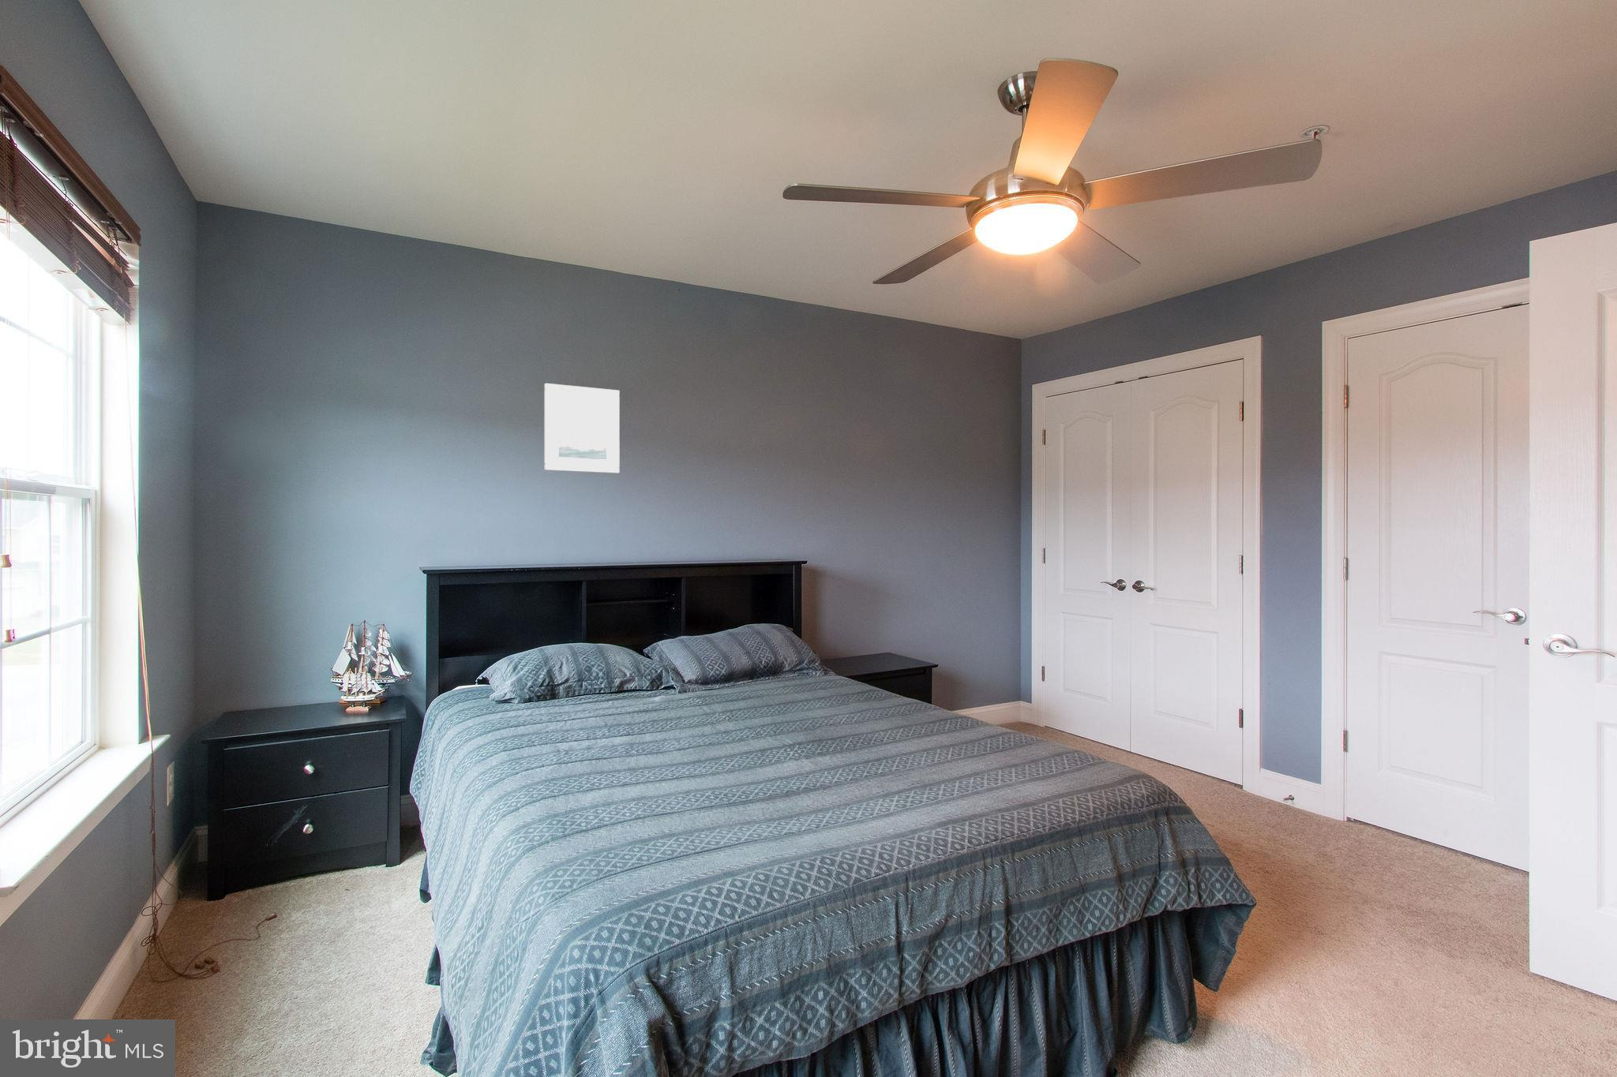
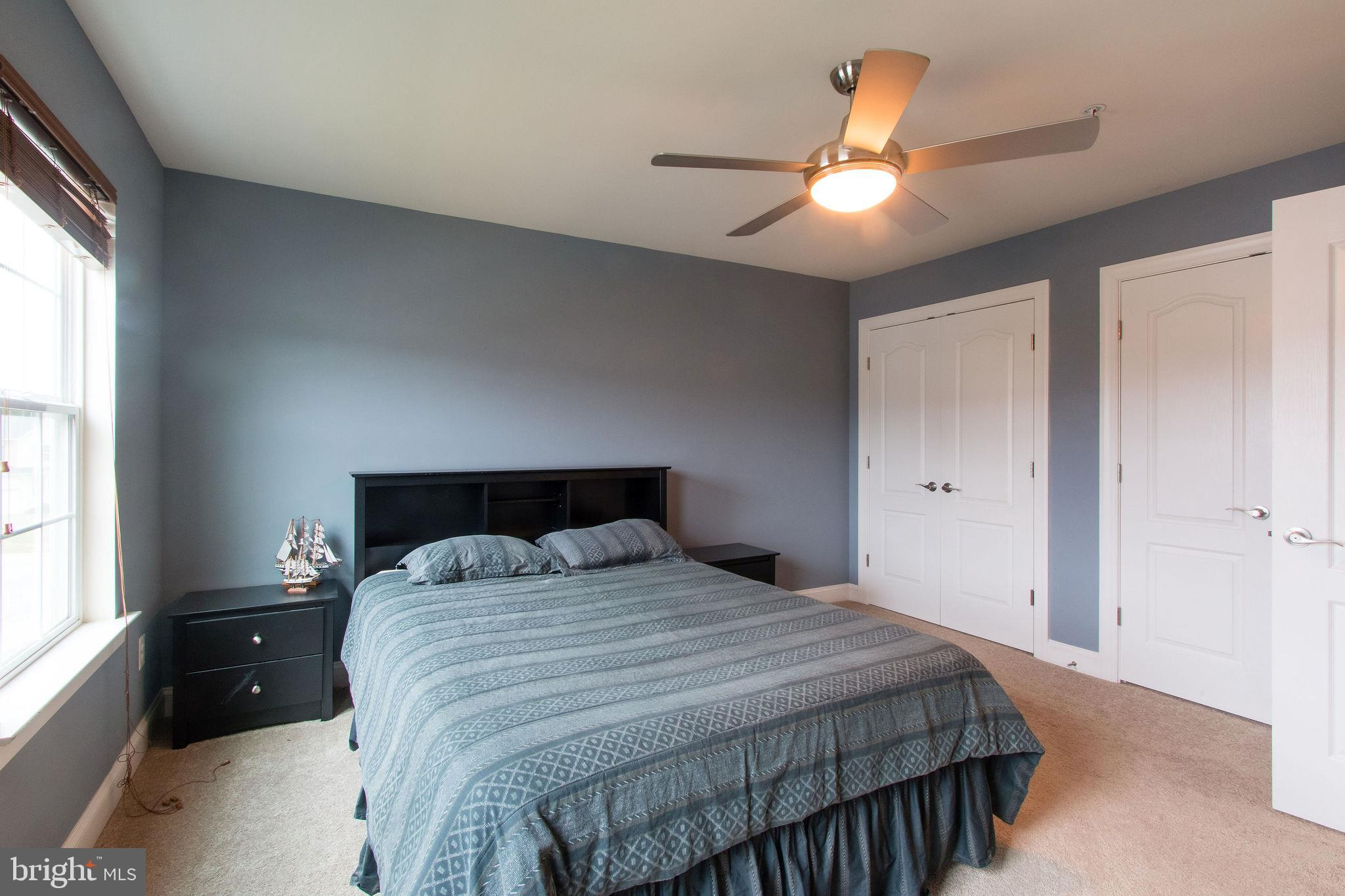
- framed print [543,382,620,475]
